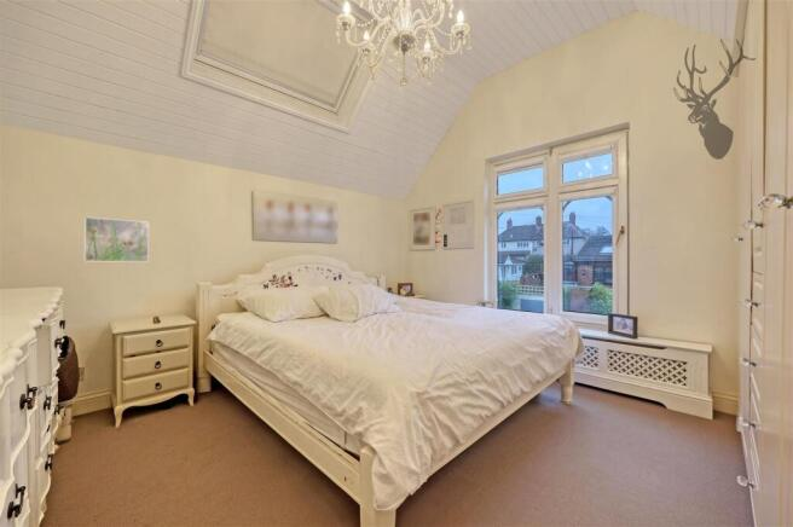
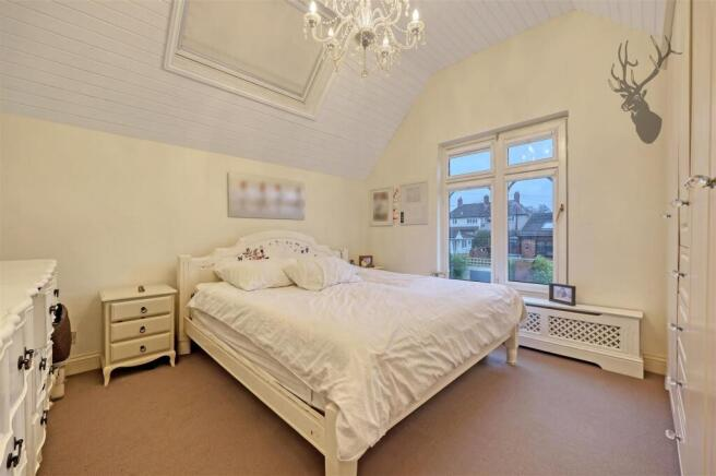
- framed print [83,216,150,264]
